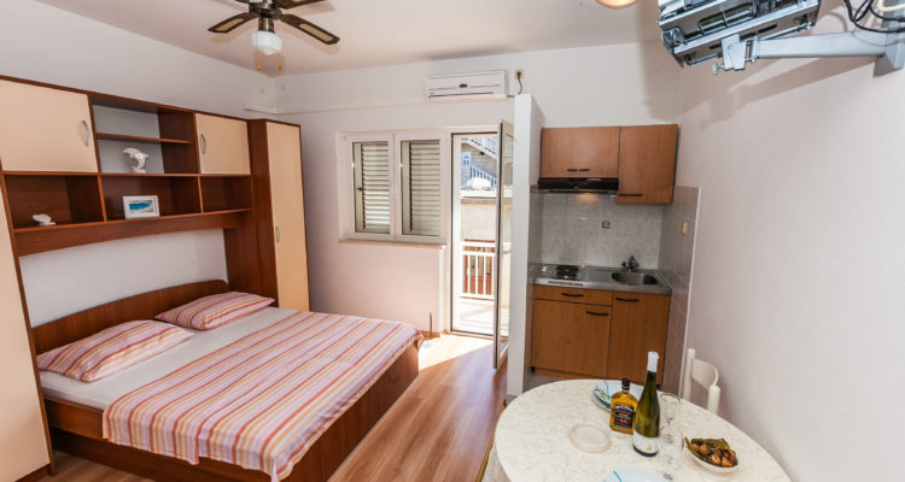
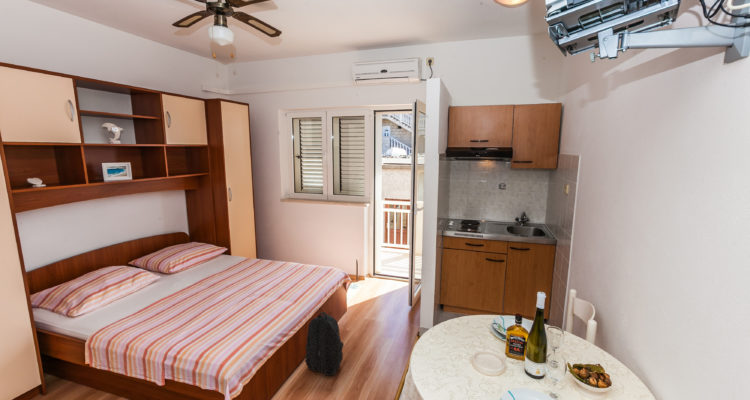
+ backpack [304,311,345,377]
